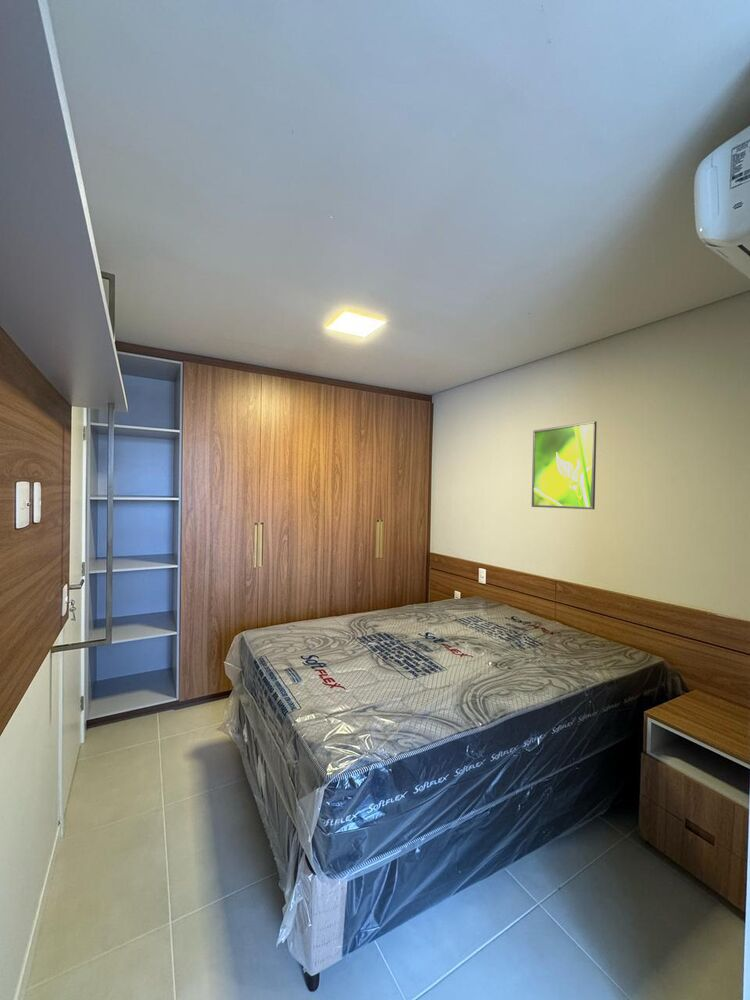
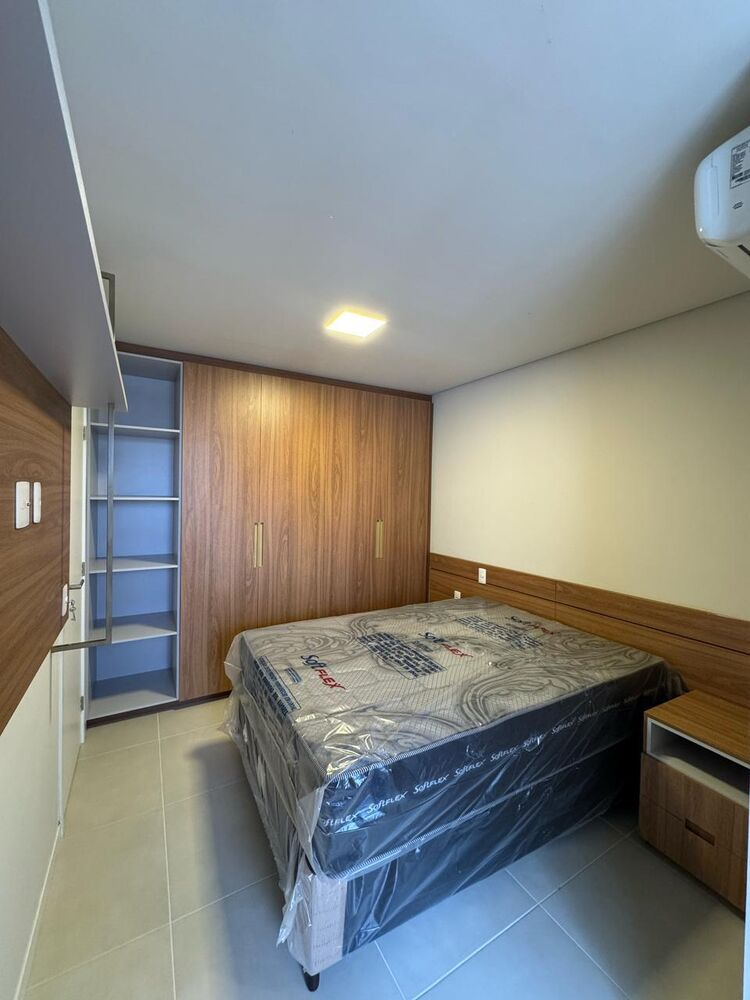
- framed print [531,420,598,510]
